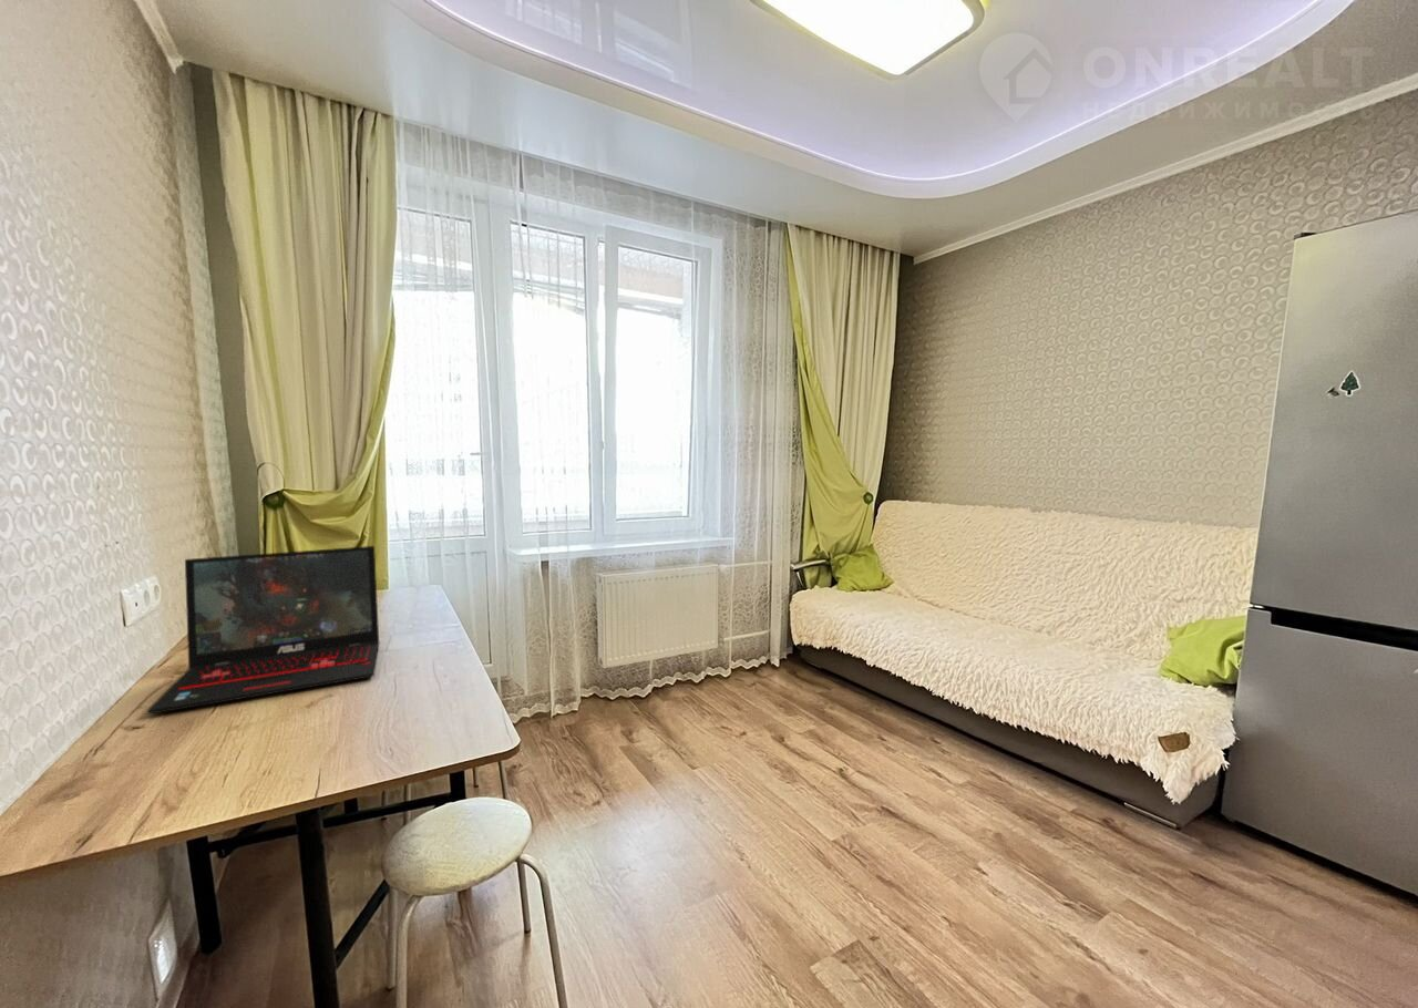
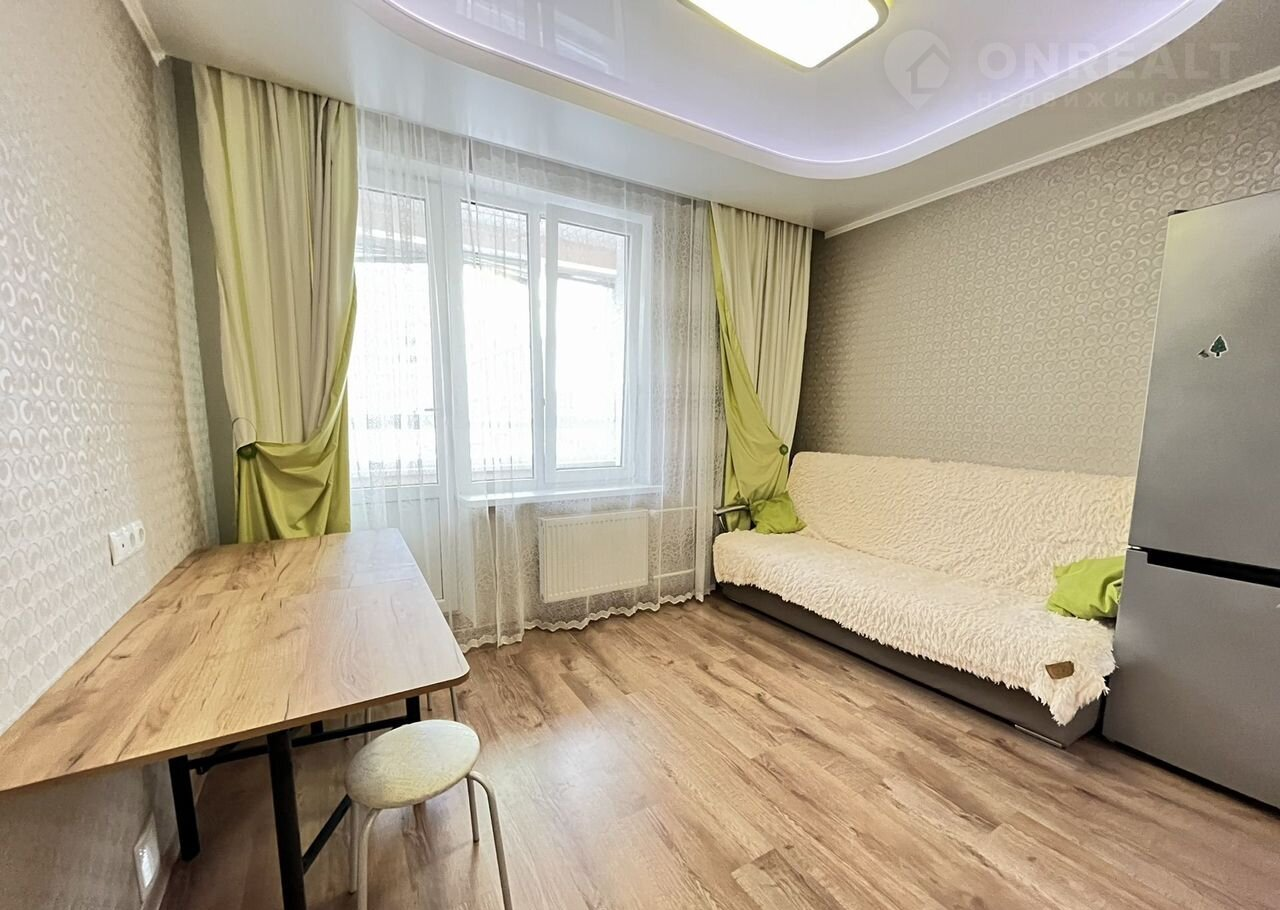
- laptop [145,545,381,716]
